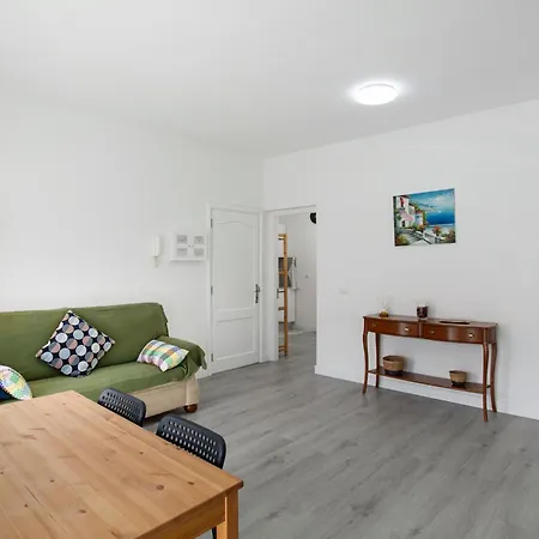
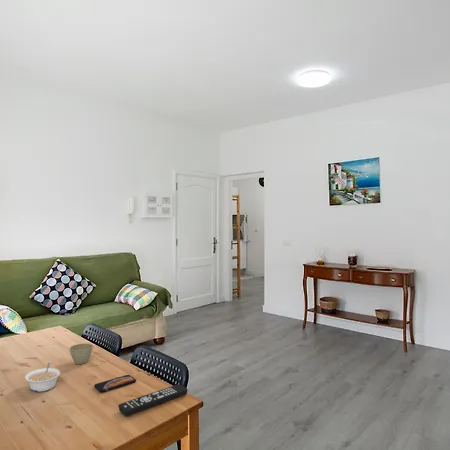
+ flower pot [69,342,94,365]
+ legume [24,362,61,393]
+ remote control [117,383,189,417]
+ smartphone [93,374,137,393]
